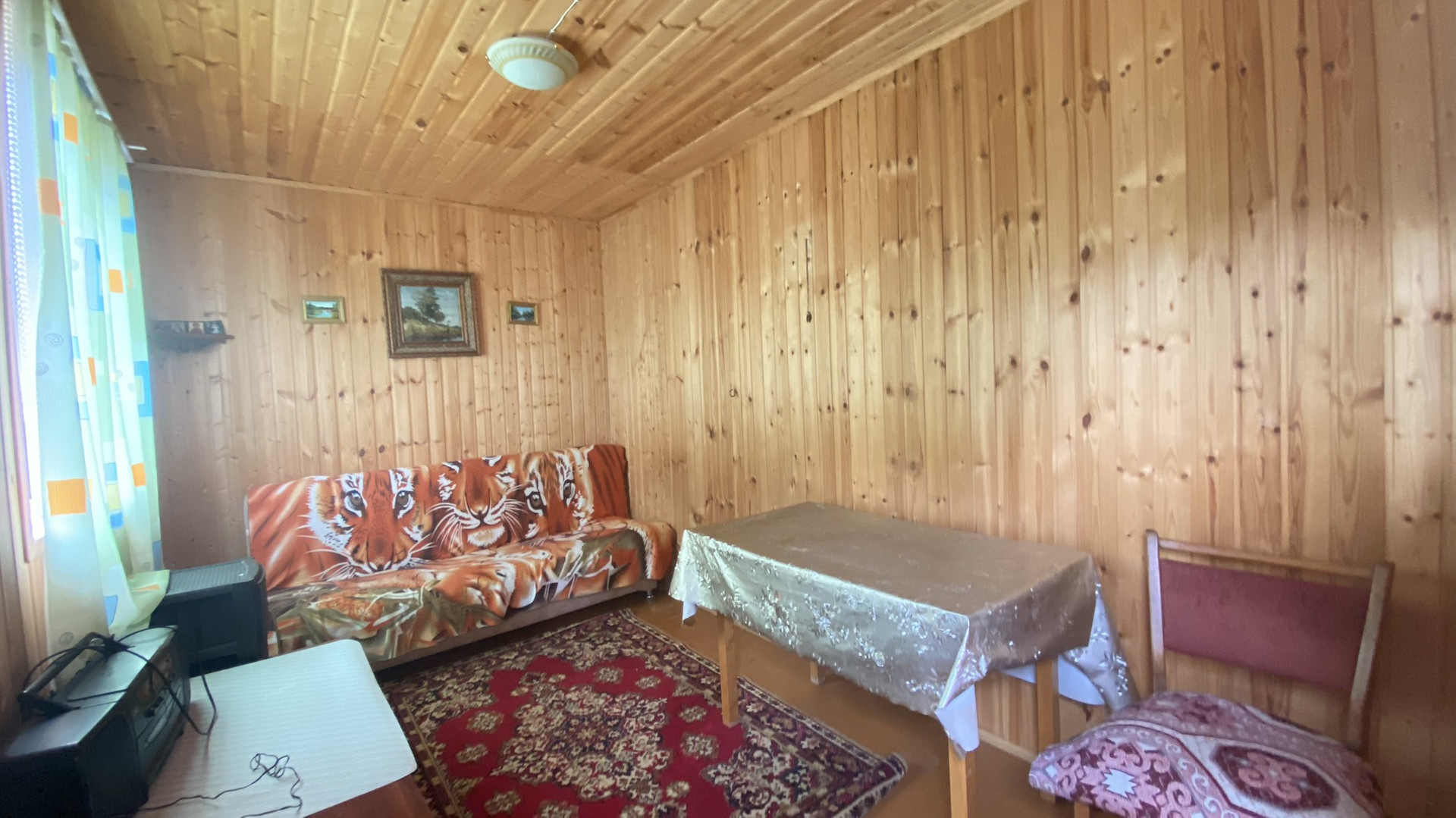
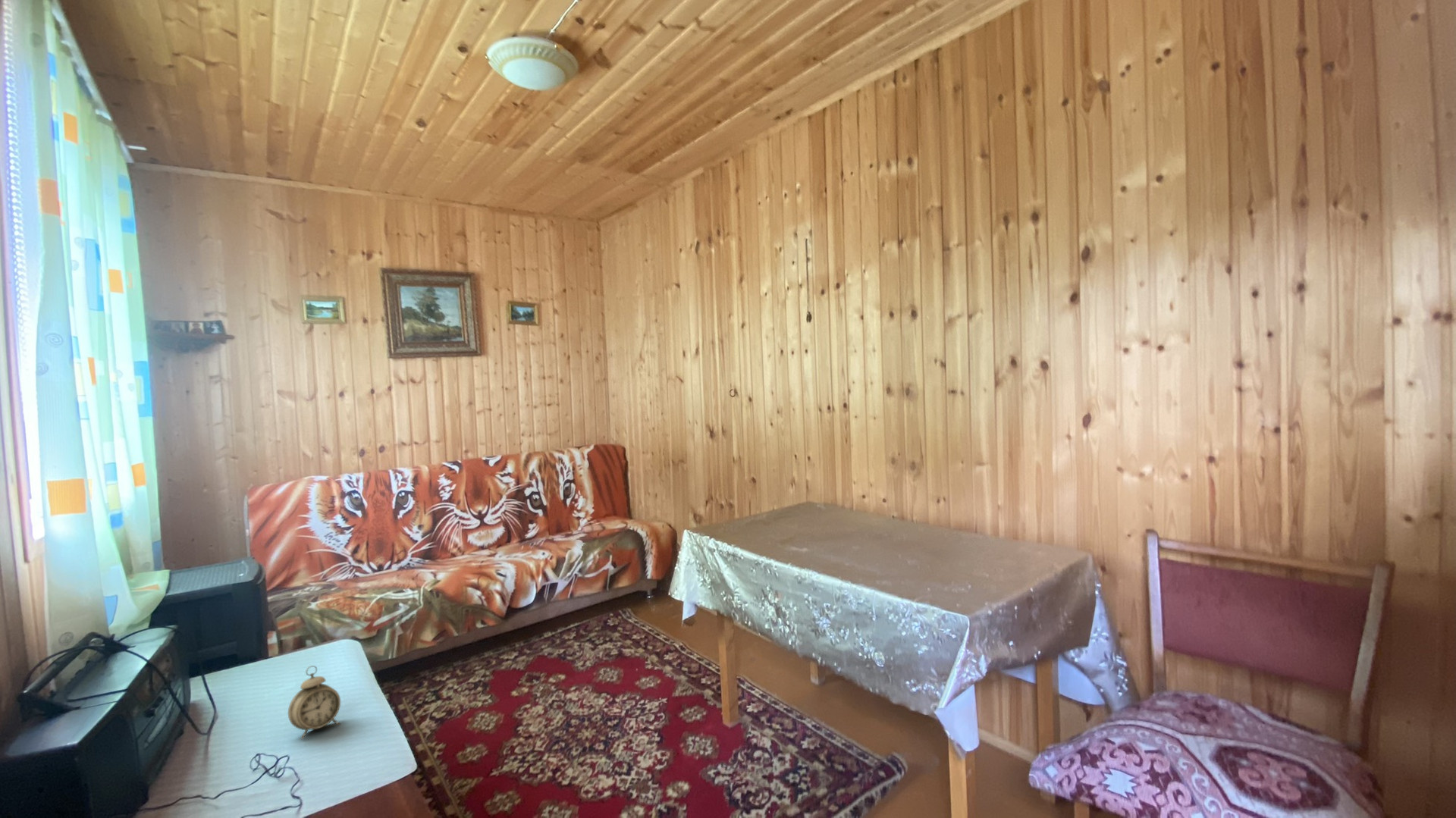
+ alarm clock [287,665,341,740]
